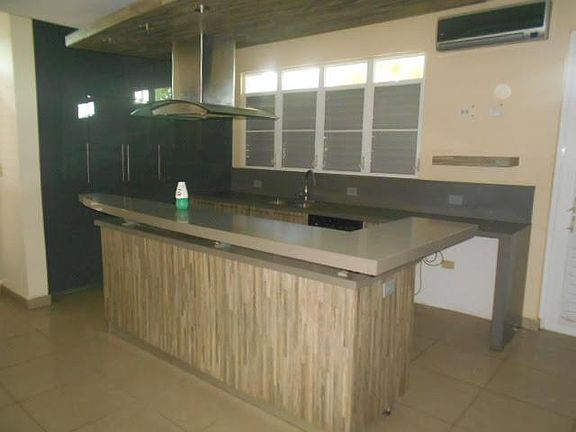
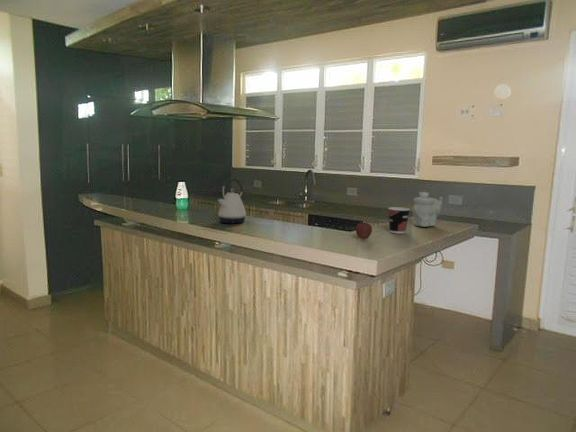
+ teapot [412,191,444,228]
+ kettle [217,177,247,225]
+ fruit [355,221,373,240]
+ cup [387,206,411,234]
